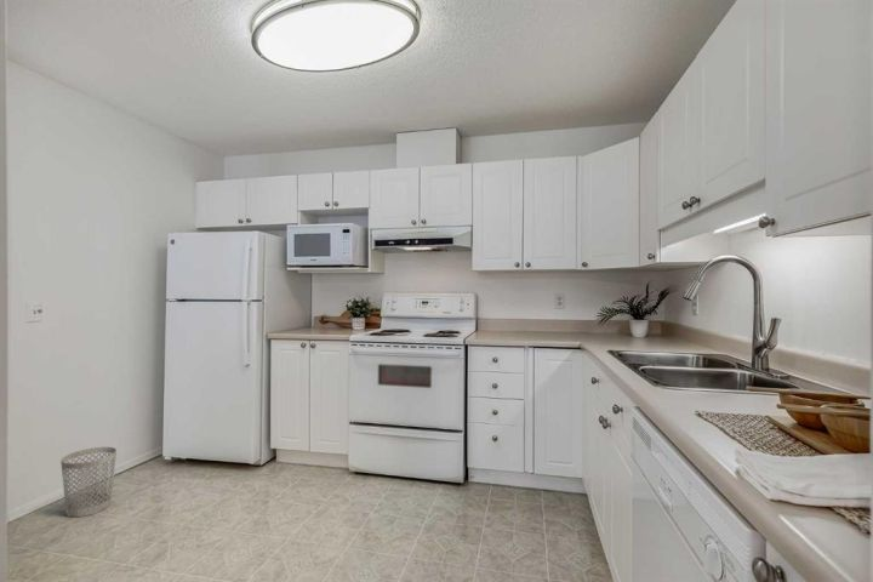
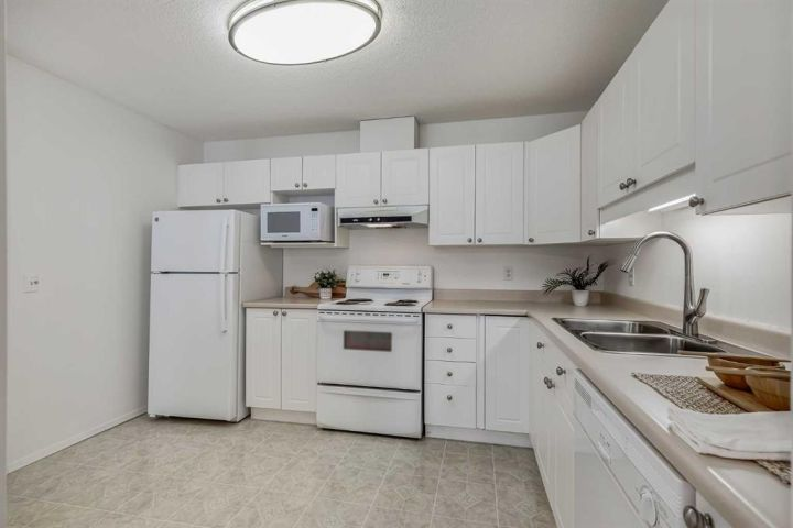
- wastebasket [59,446,118,518]
